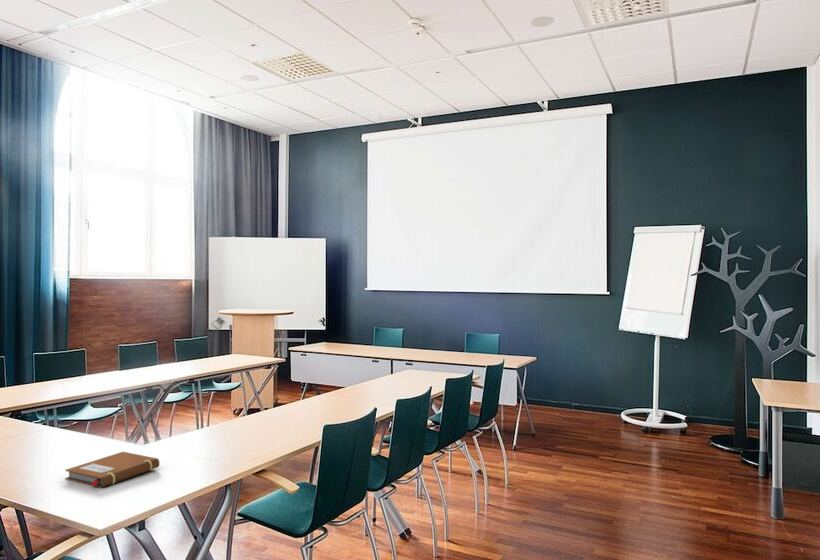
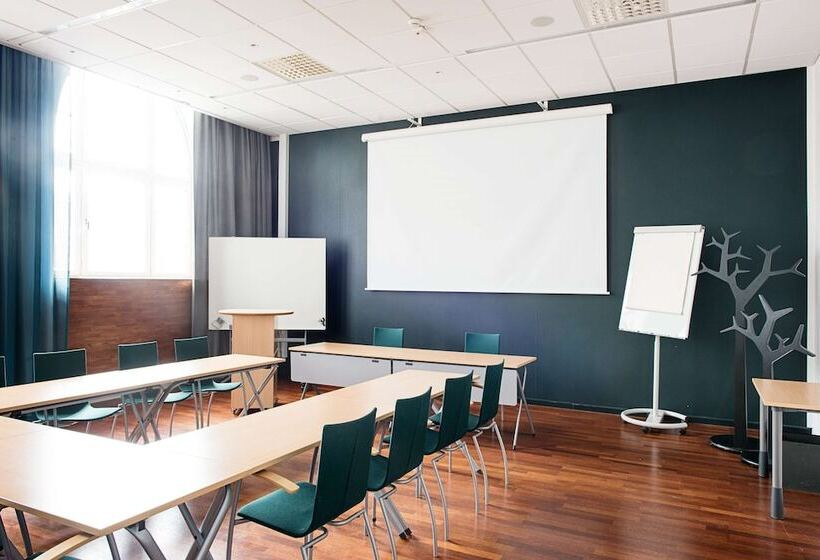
- notebook [64,451,160,489]
